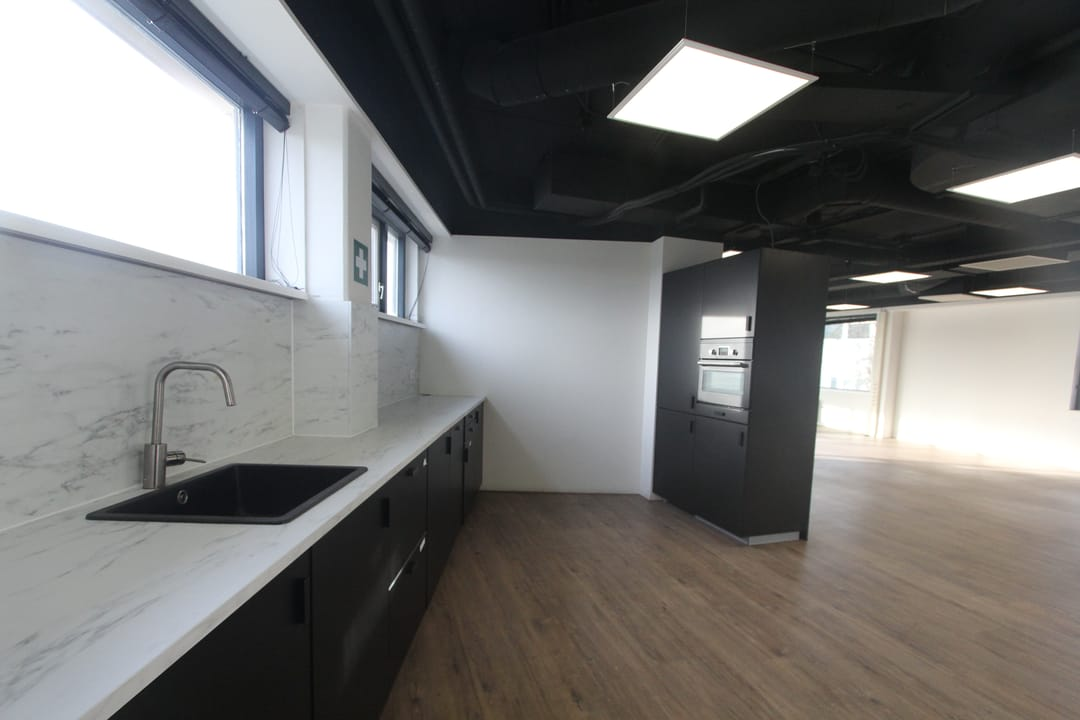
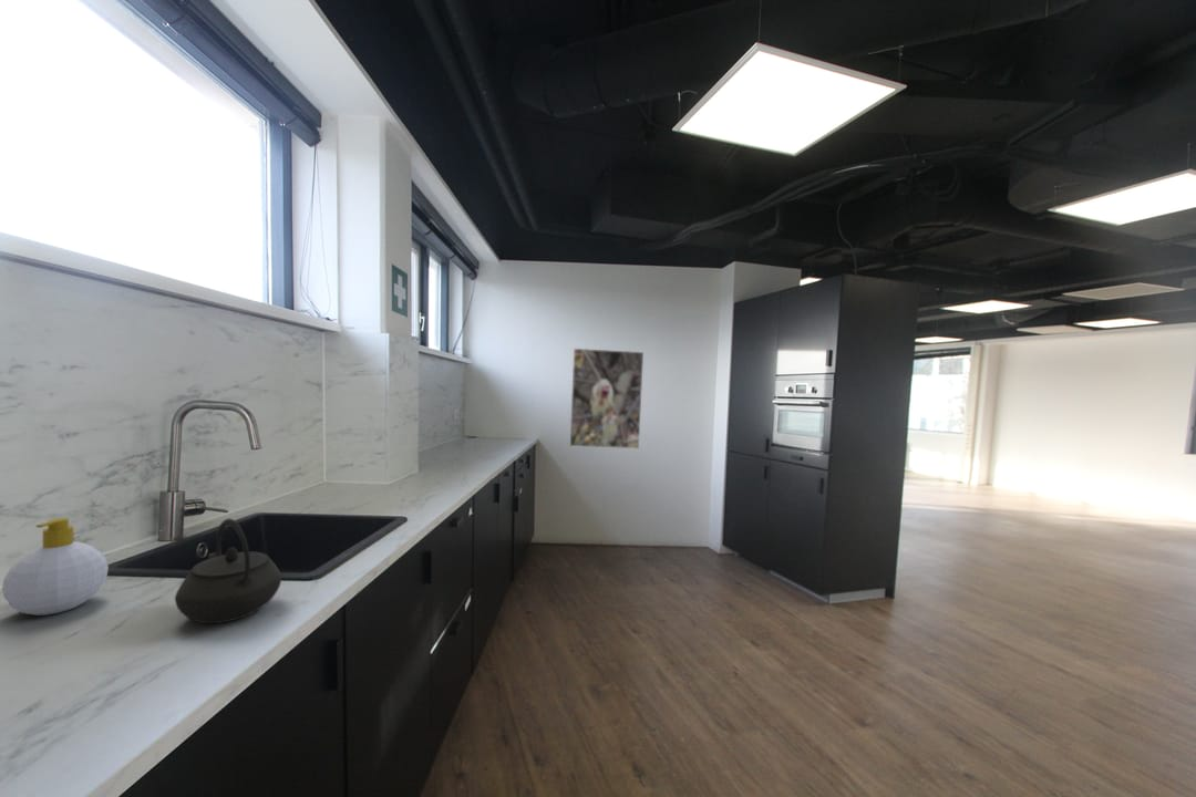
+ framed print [568,348,645,449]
+ kettle [174,517,282,624]
+ soap bottle [1,517,110,617]
